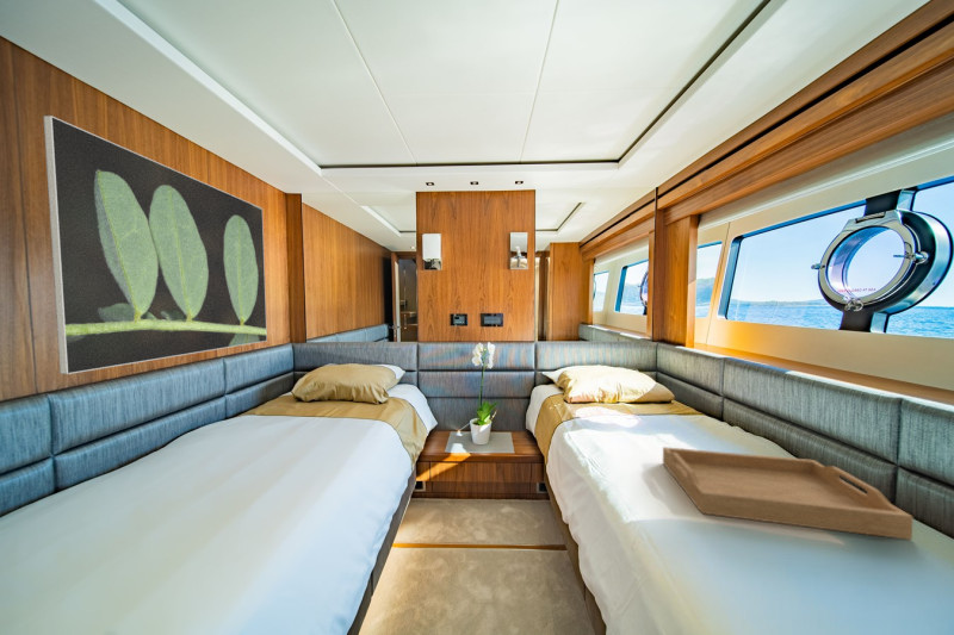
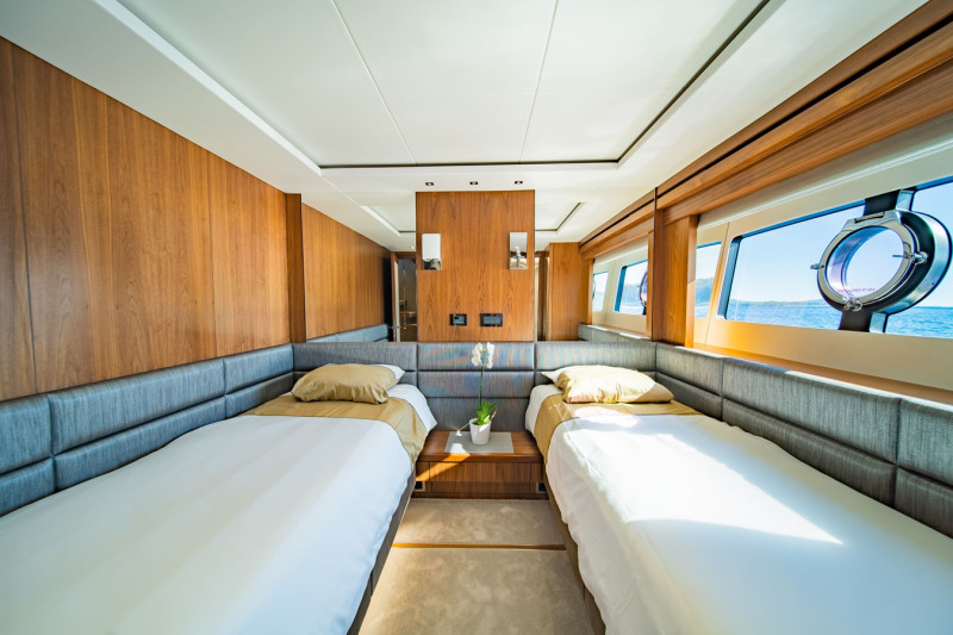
- serving tray [662,446,915,541]
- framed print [42,114,268,375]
